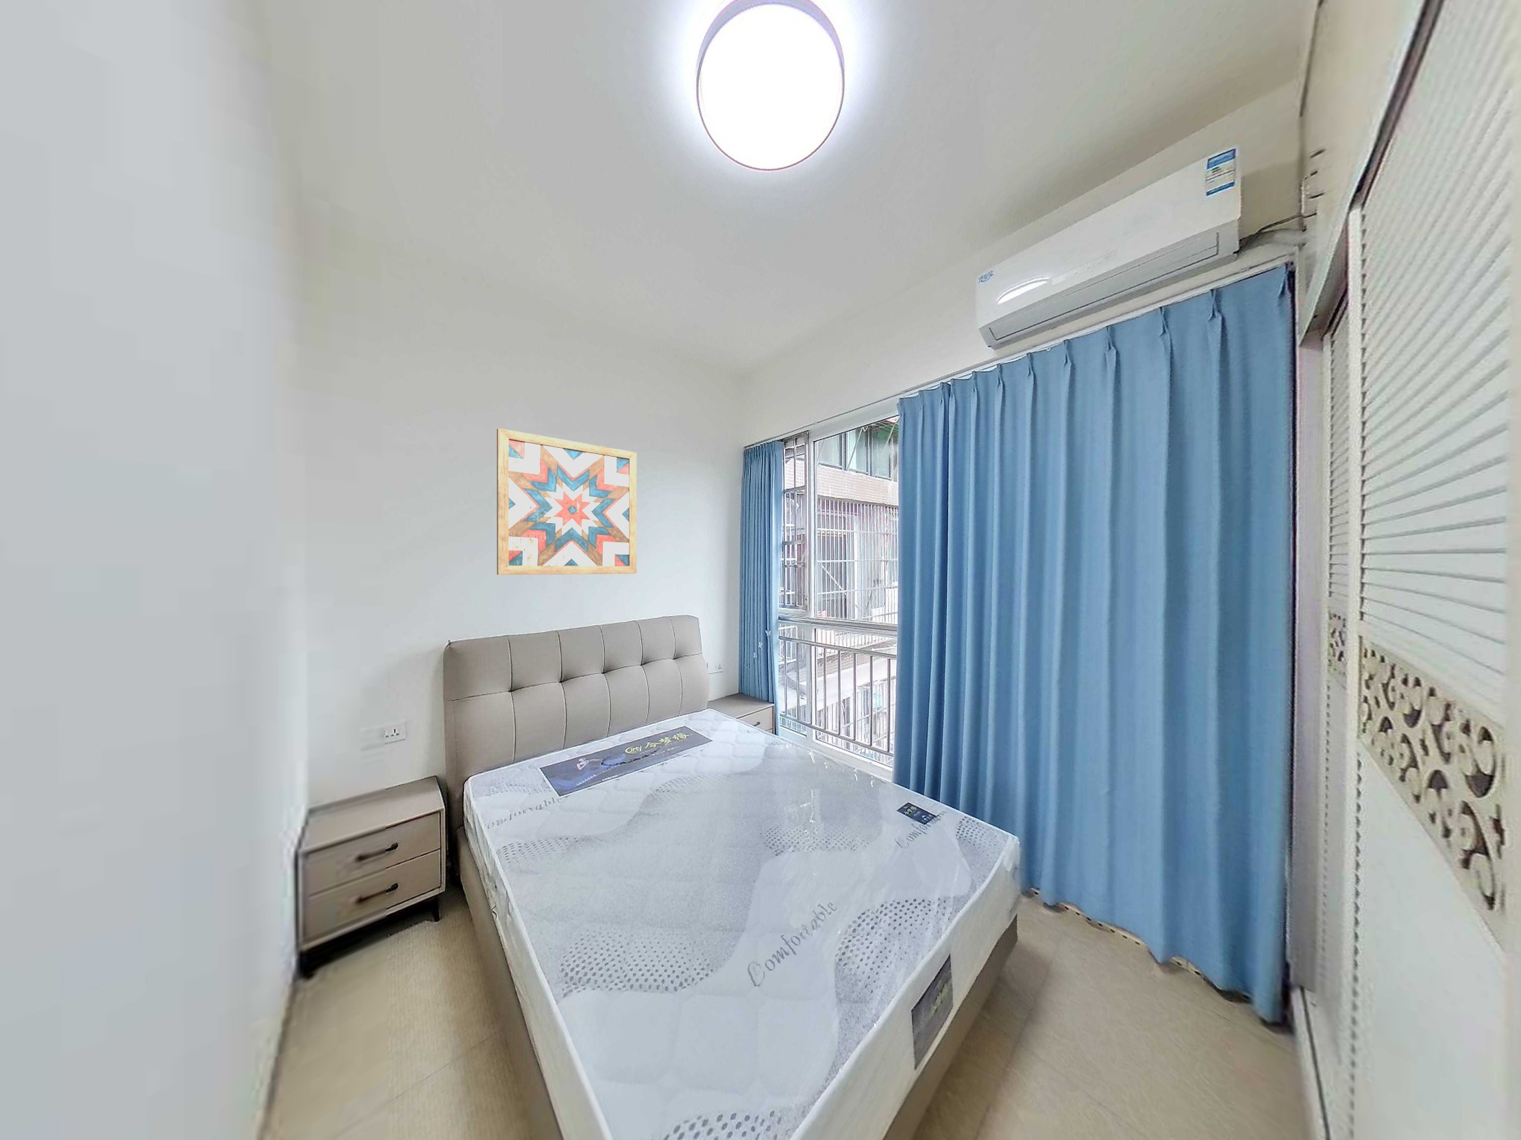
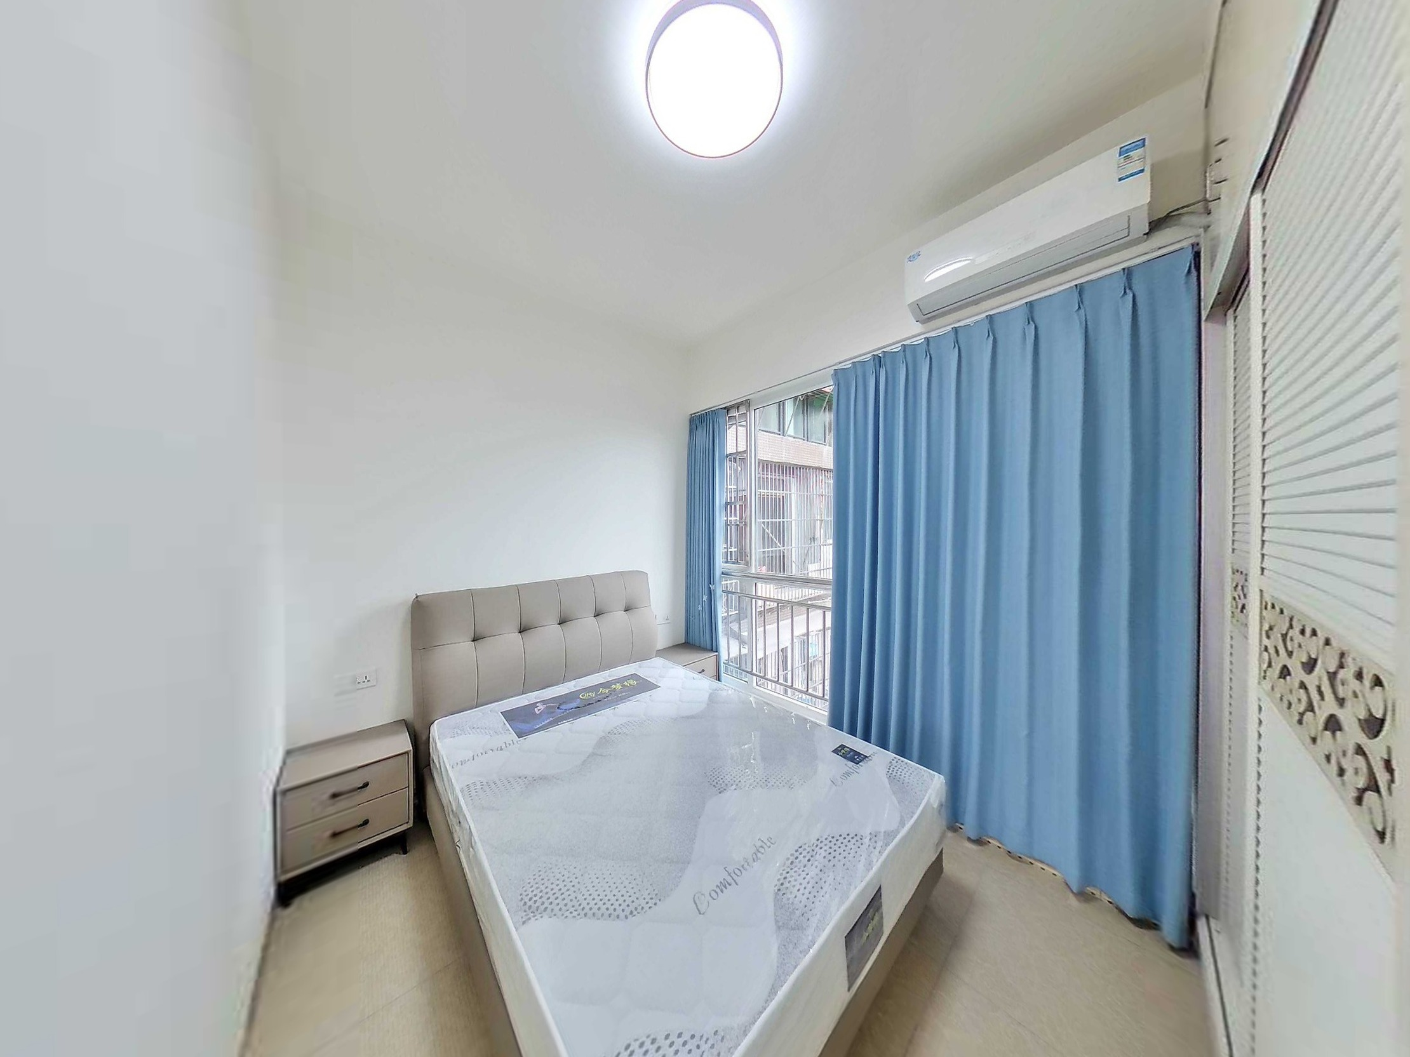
- wall art [496,428,637,575]
